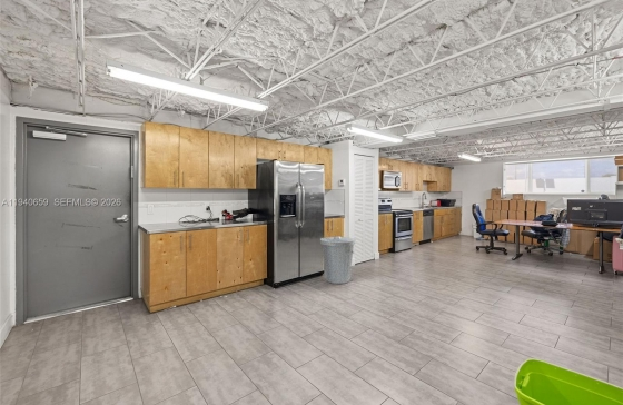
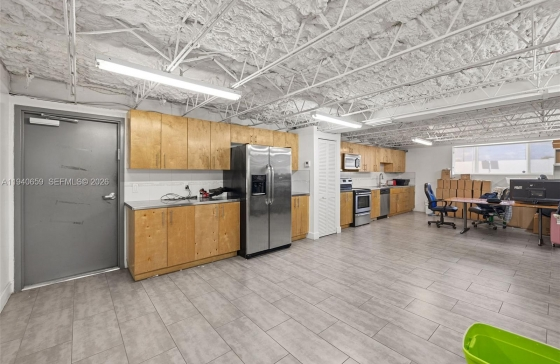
- trash can [319,235,356,285]
